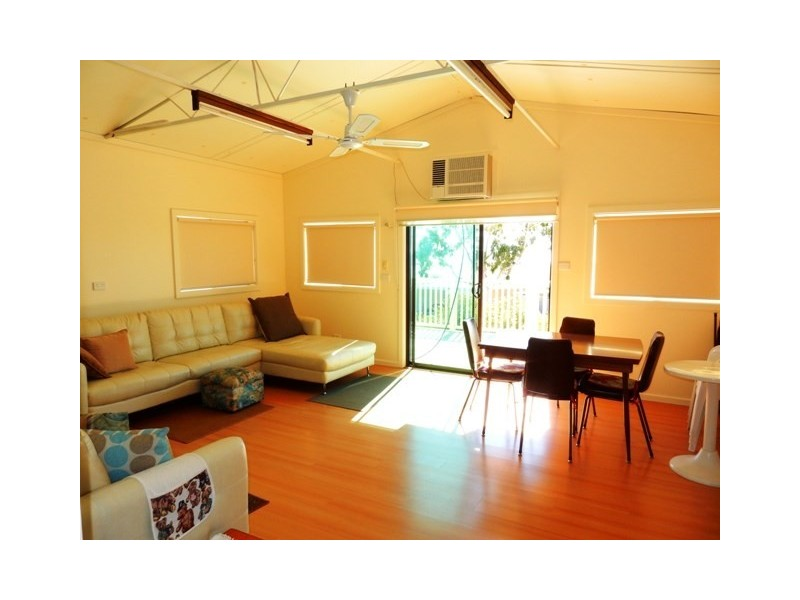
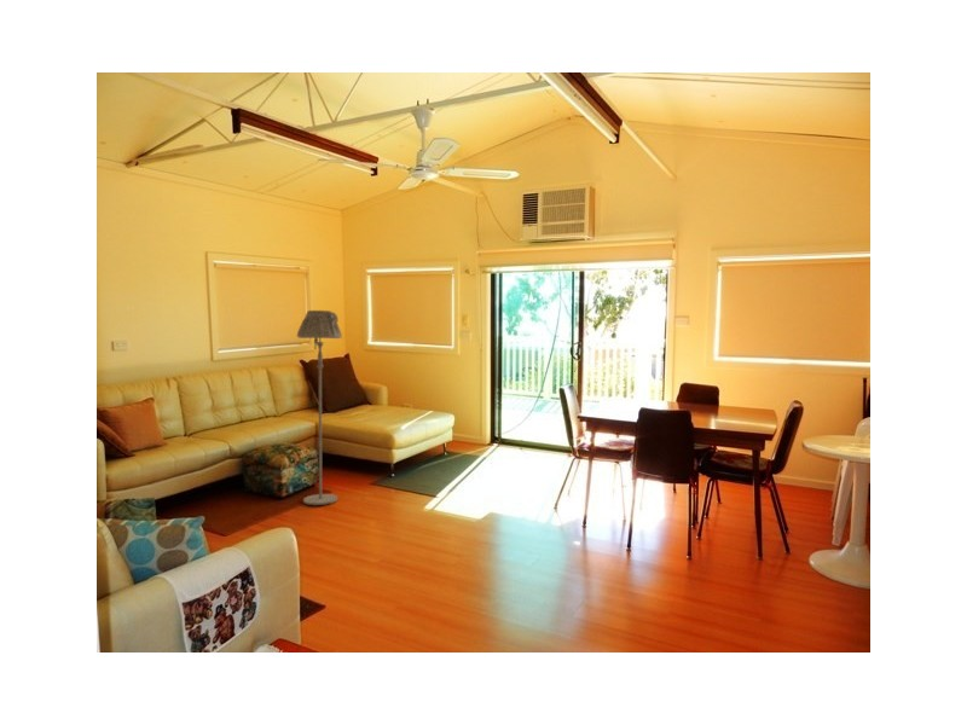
+ floor lamp [296,309,343,506]
